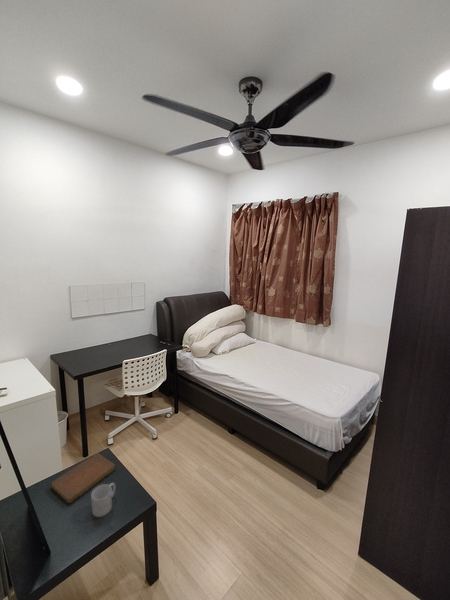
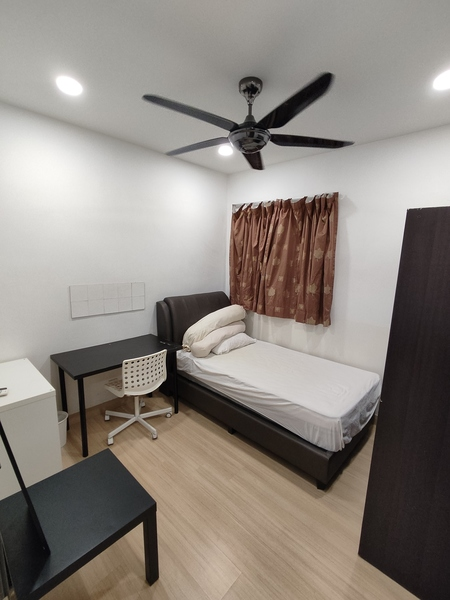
- mug [90,482,116,518]
- notebook [49,452,116,505]
